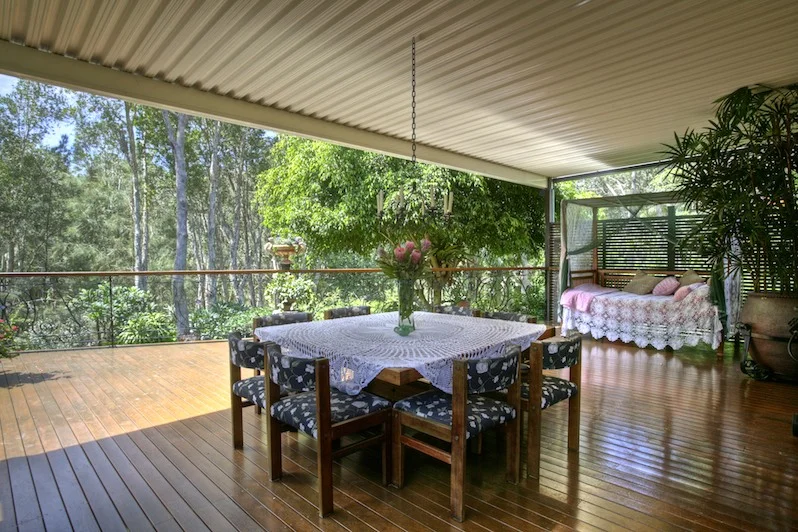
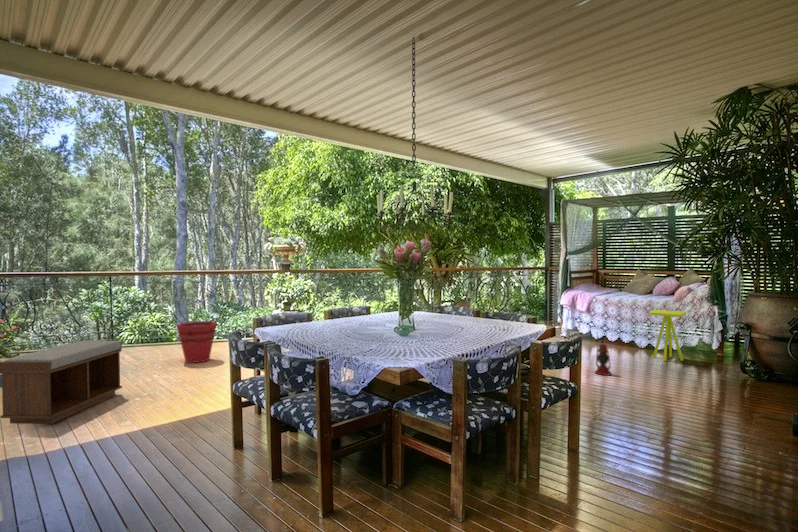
+ bucket [176,320,218,364]
+ lantern [594,343,616,377]
+ bench [0,340,123,425]
+ side table [648,309,687,362]
